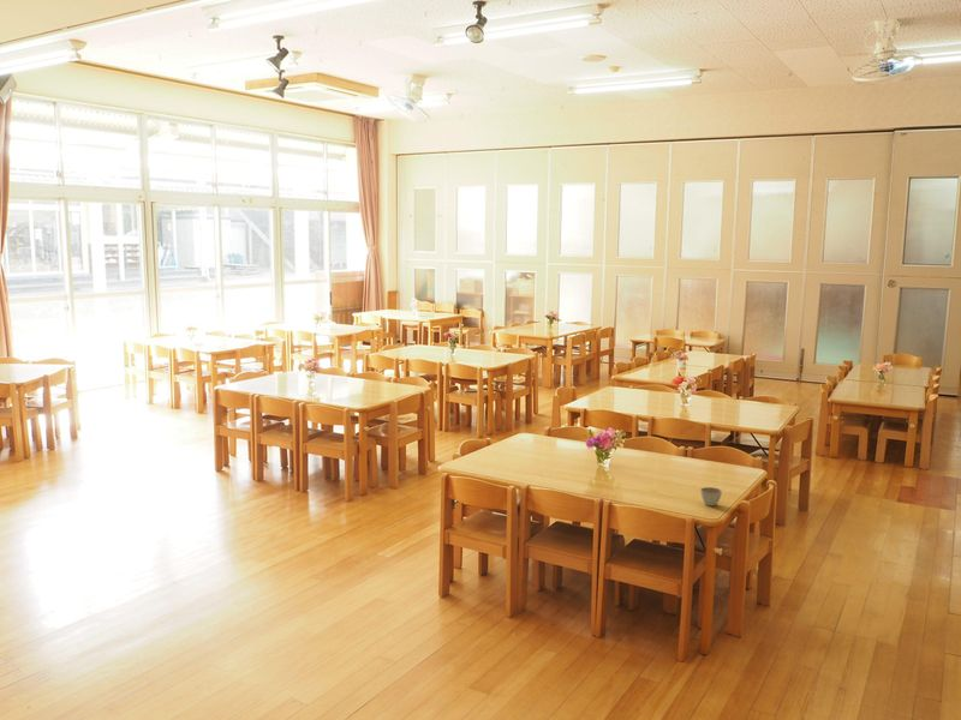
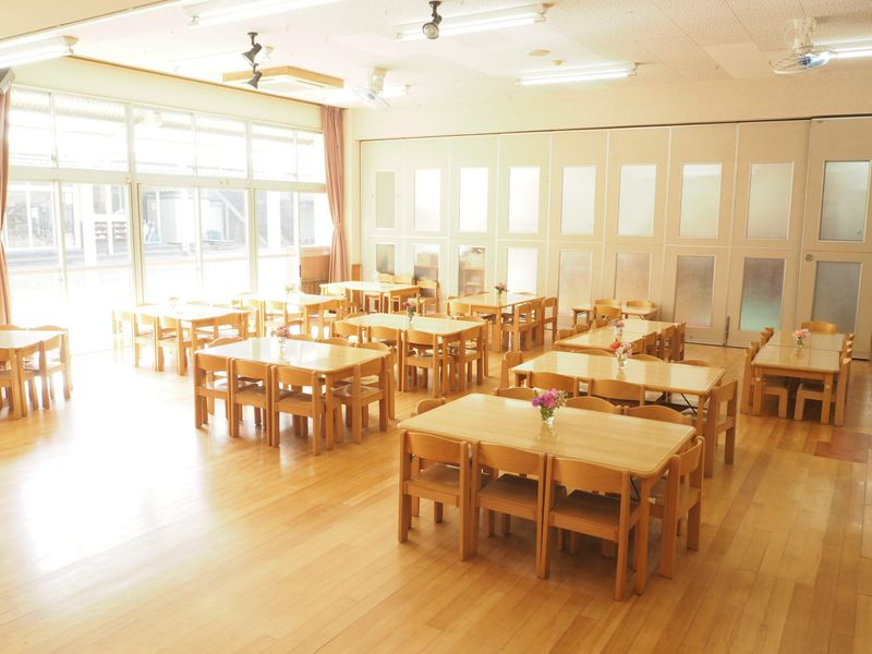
- flower pot [699,486,723,508]
